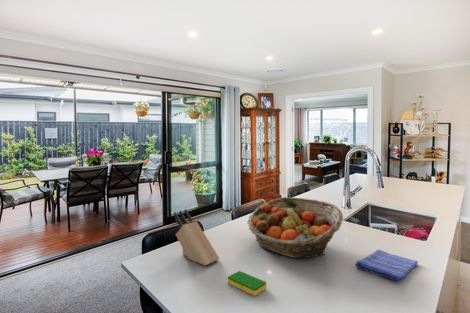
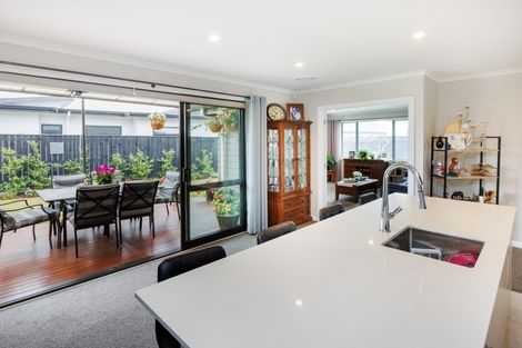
- dish sponge [227,270,267,297]
- dish towel [354,248,419,281]
- knife block [173,208,220,267]
- fruit basket [246,196,344,259]
